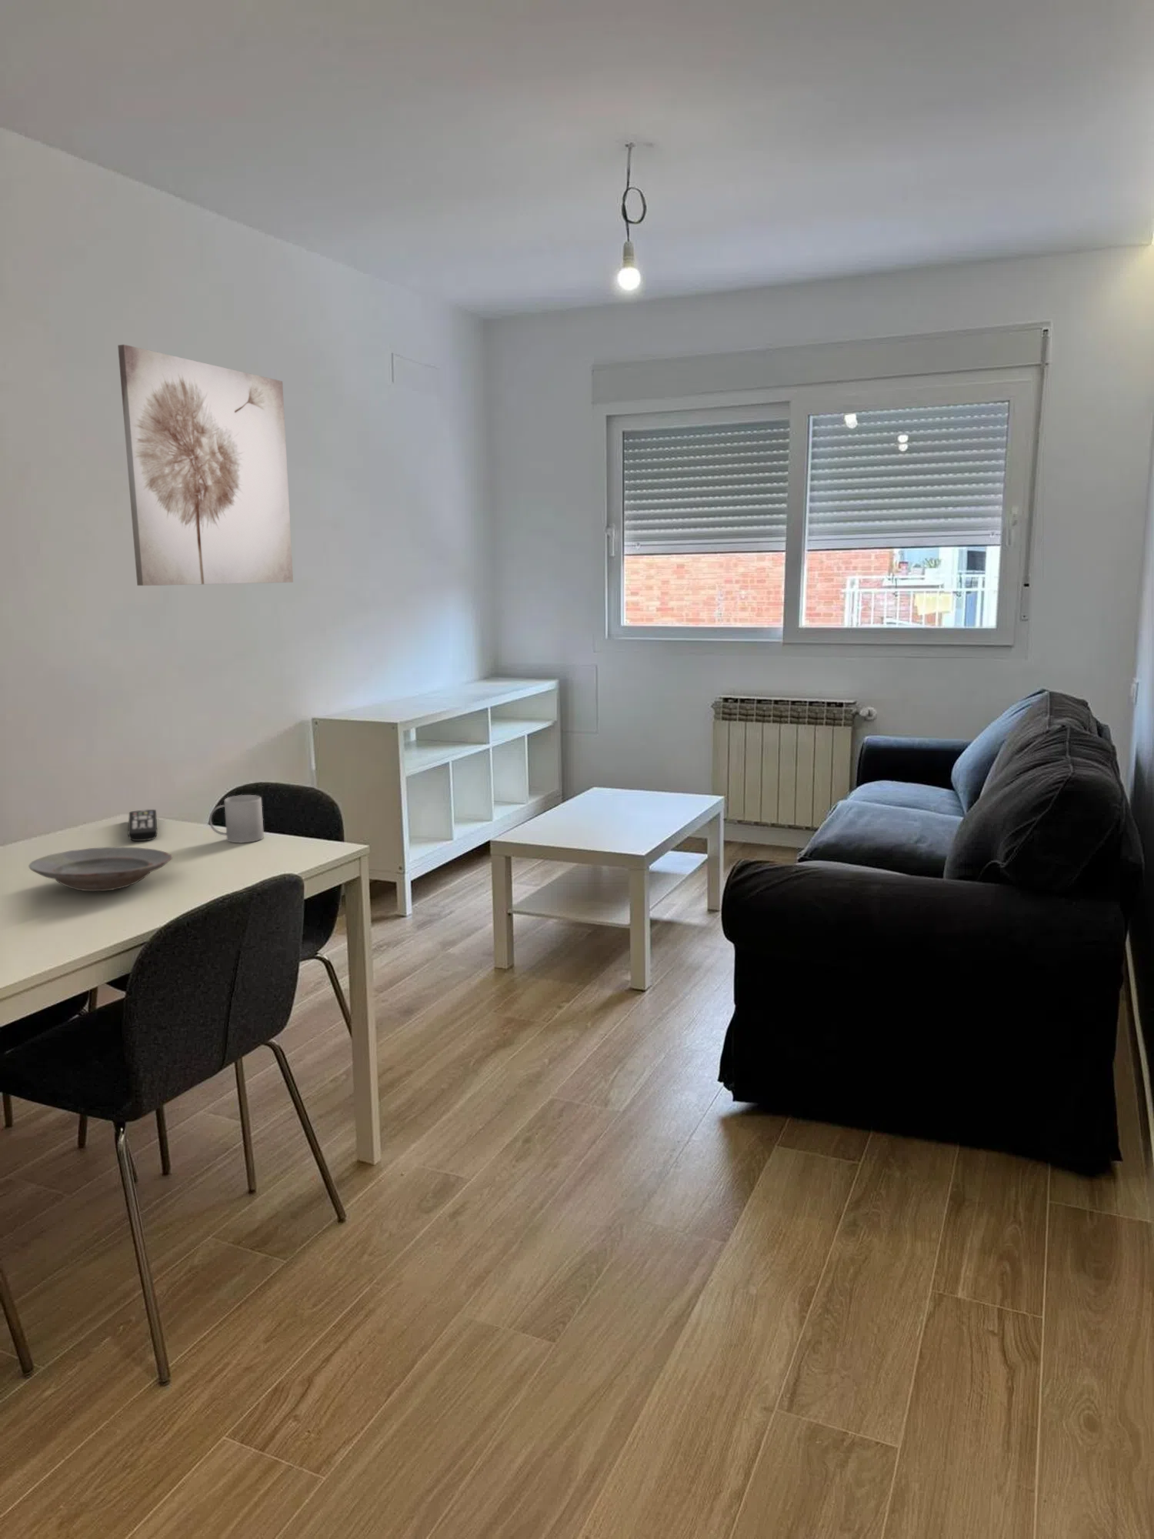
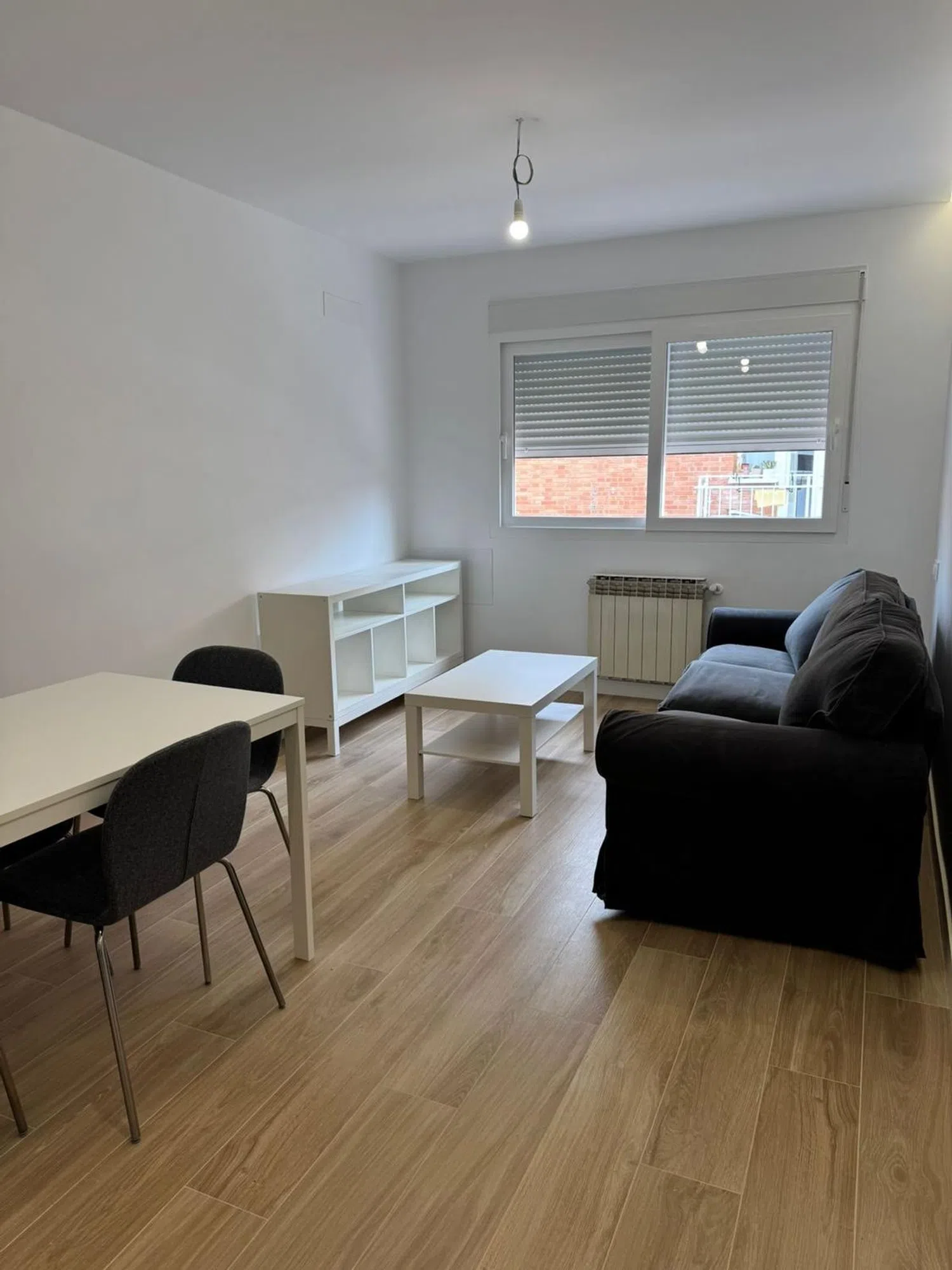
- wall art [116,344,293,587]
- plate [28,846,173,892]
- mug [208,794,264,843]
- remote control [127,808,159,842]
